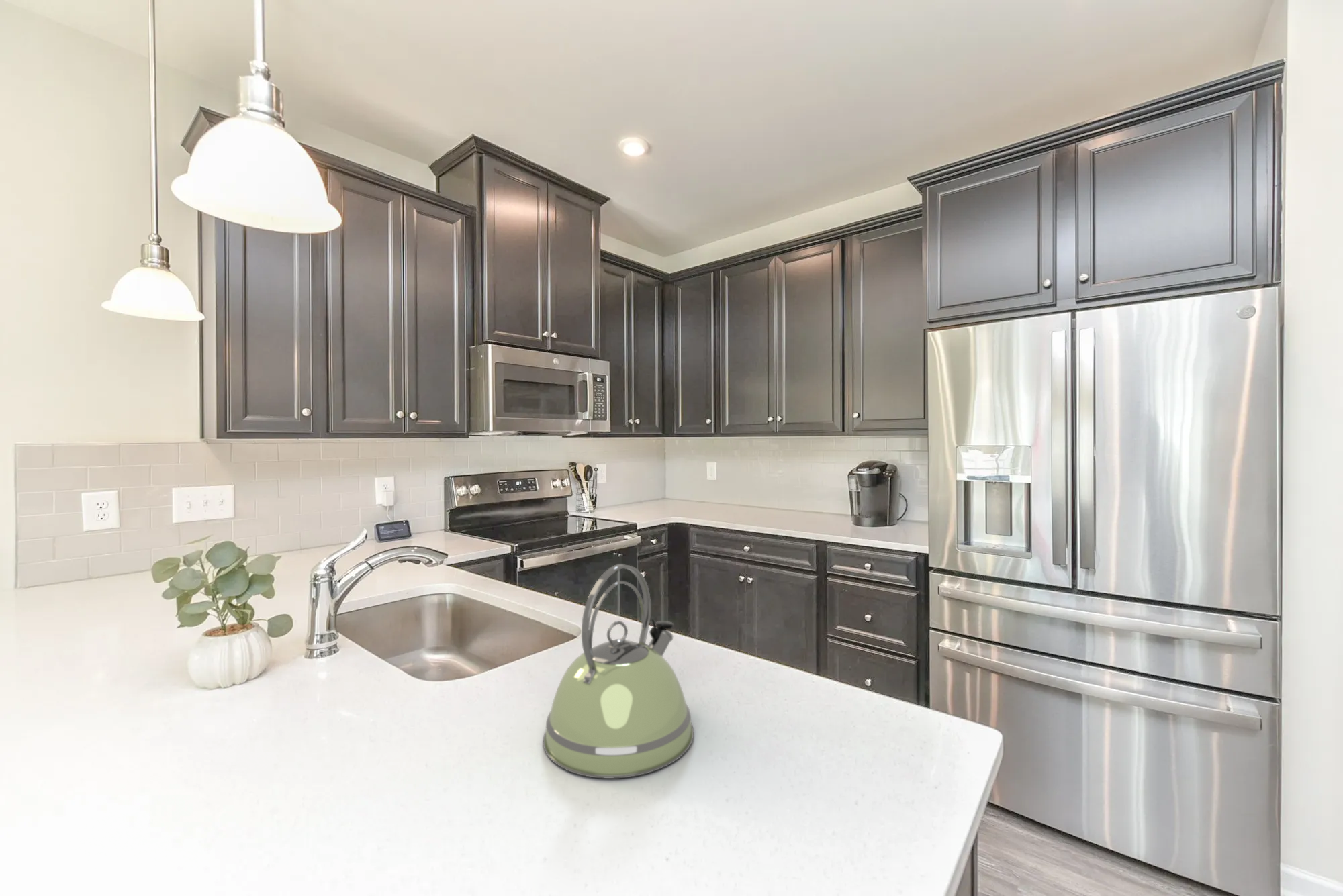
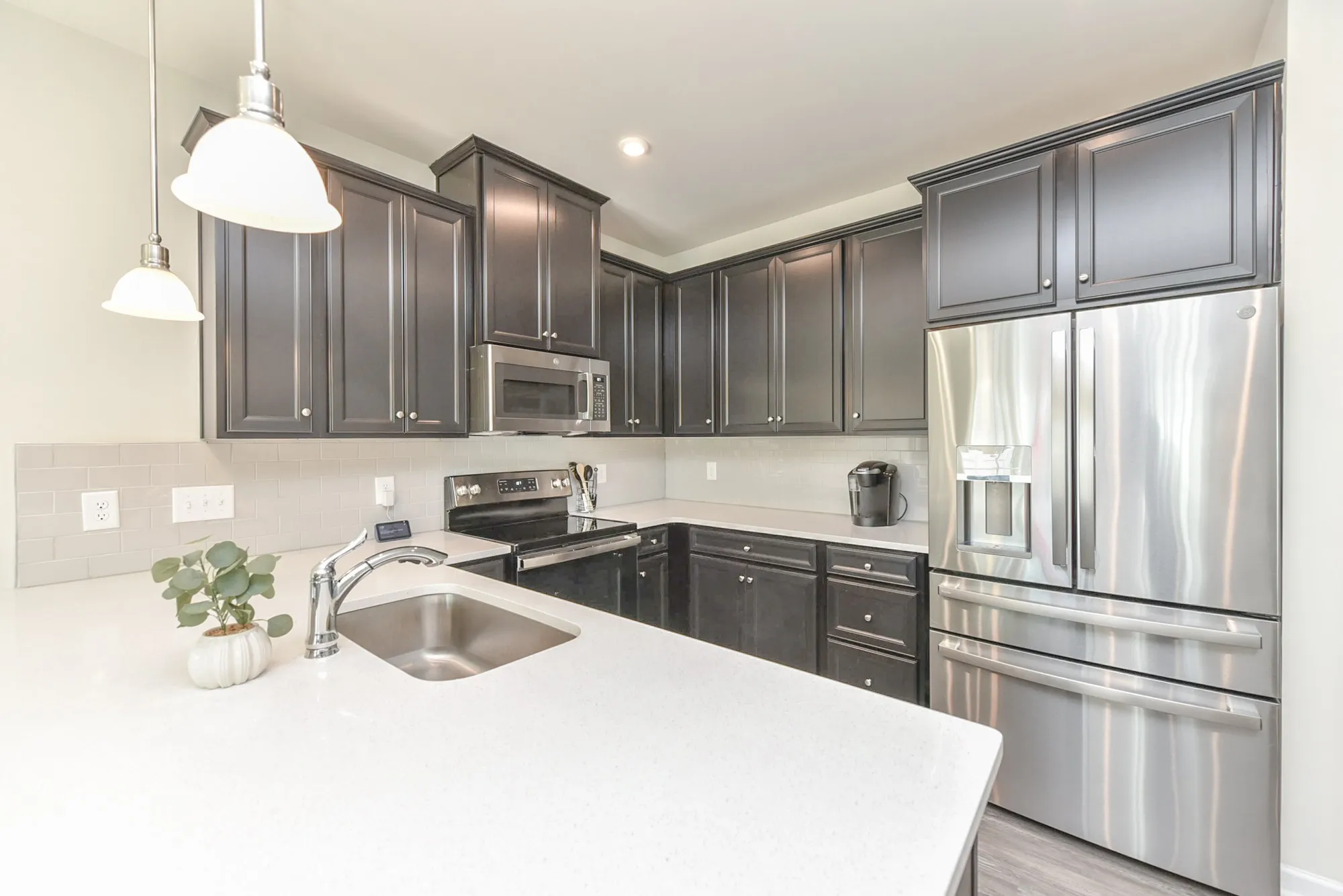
- kettle [543,564,694,779]
